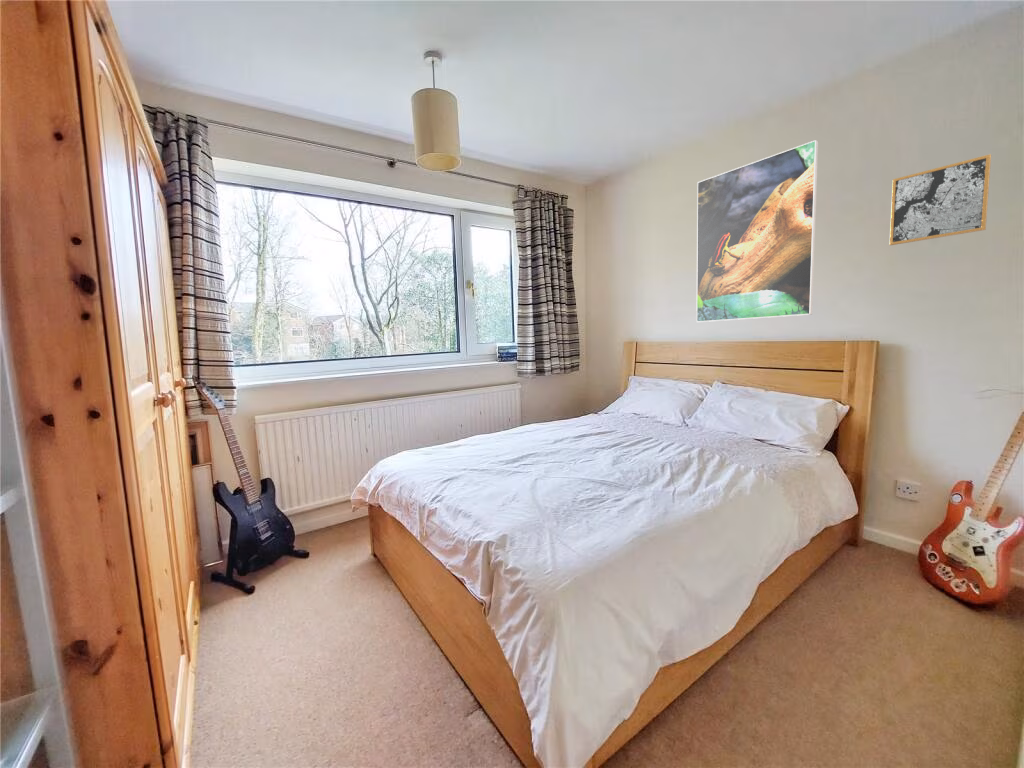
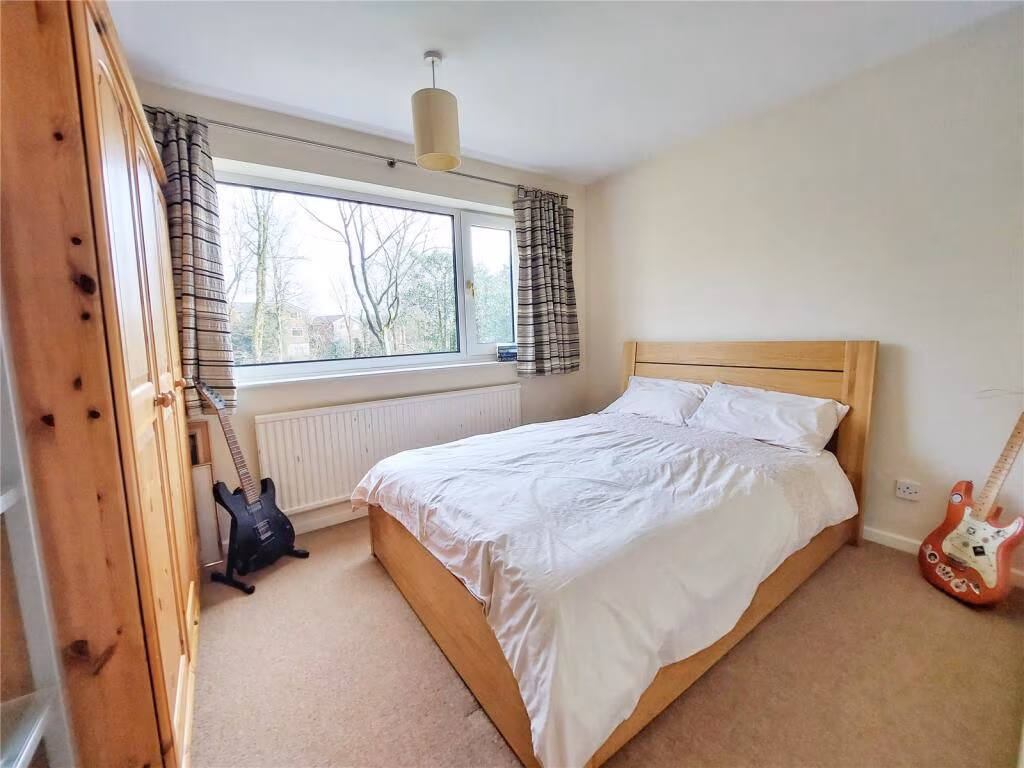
- wall art [888,153,992,246]
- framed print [695,139,819,323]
